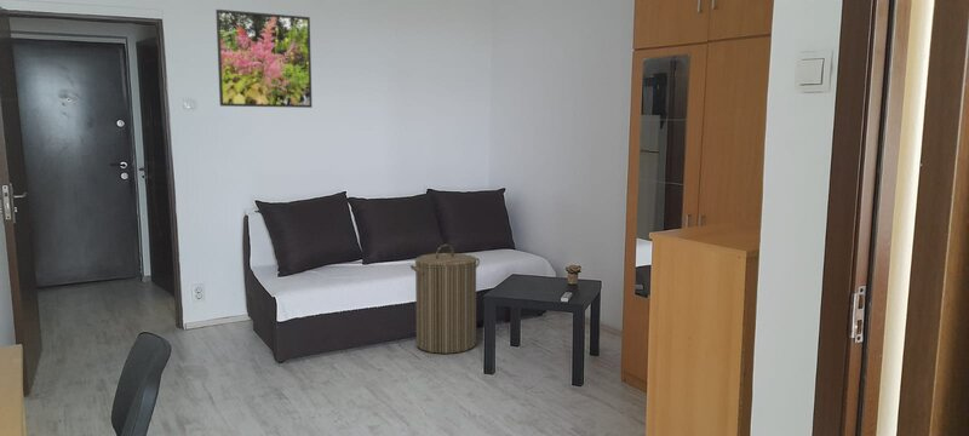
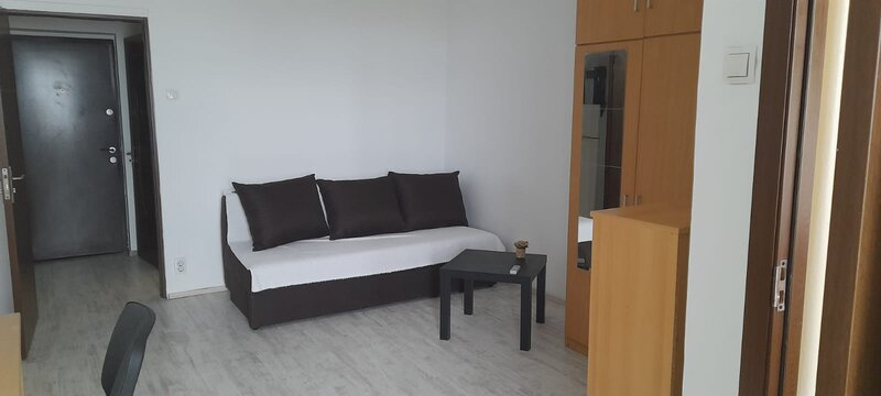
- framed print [214,8,314,109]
- laundry hamper [409,243,481,355]
